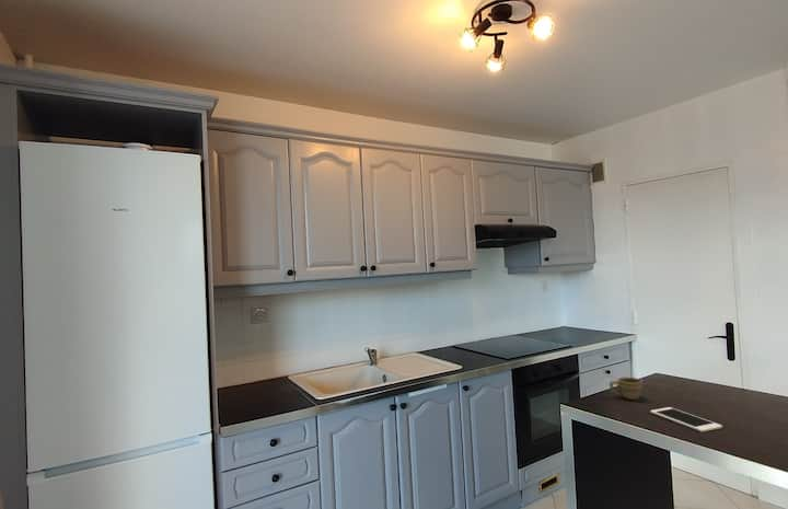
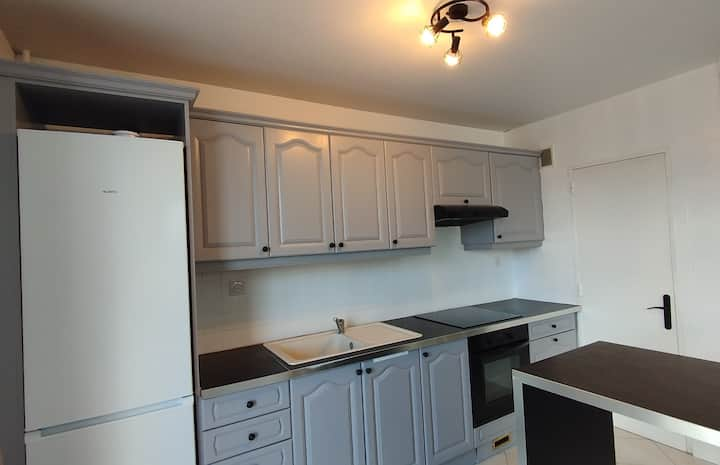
- cell phone [649,406,723,433]
- cup [609,377,644,401]
